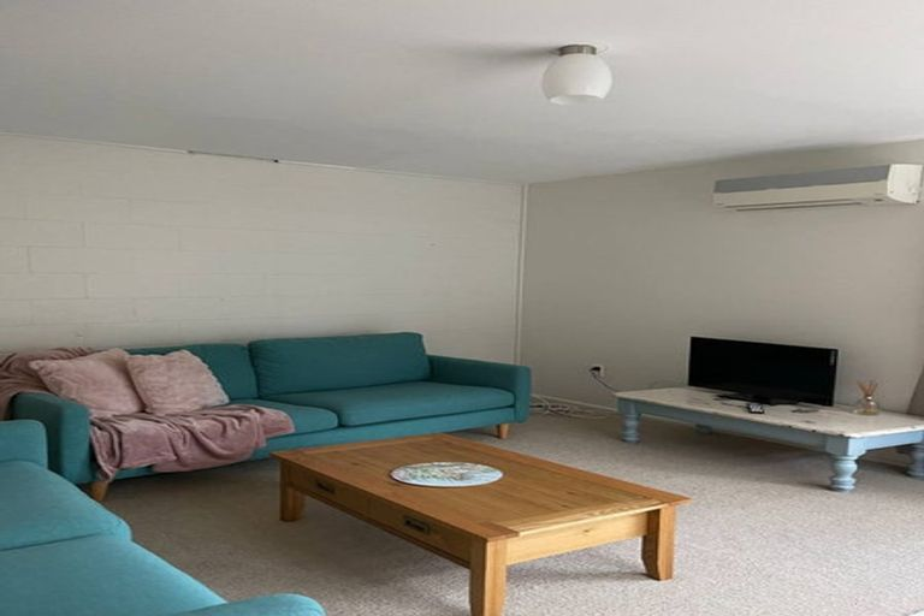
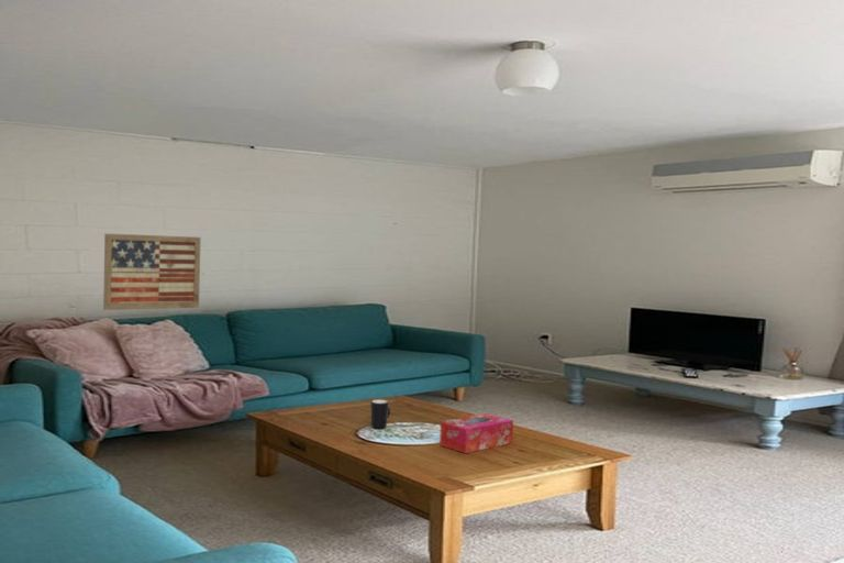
+ wall art [102,232,202,311]
+ mug [369,398,391,429]
+ tissue box [438,412,514,454]
